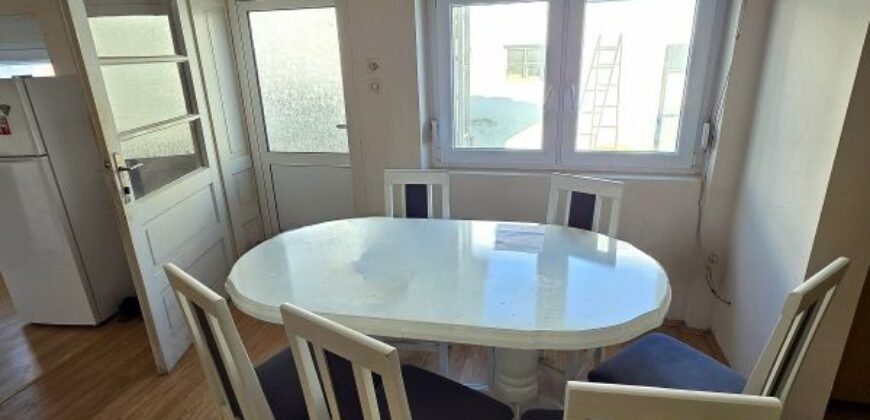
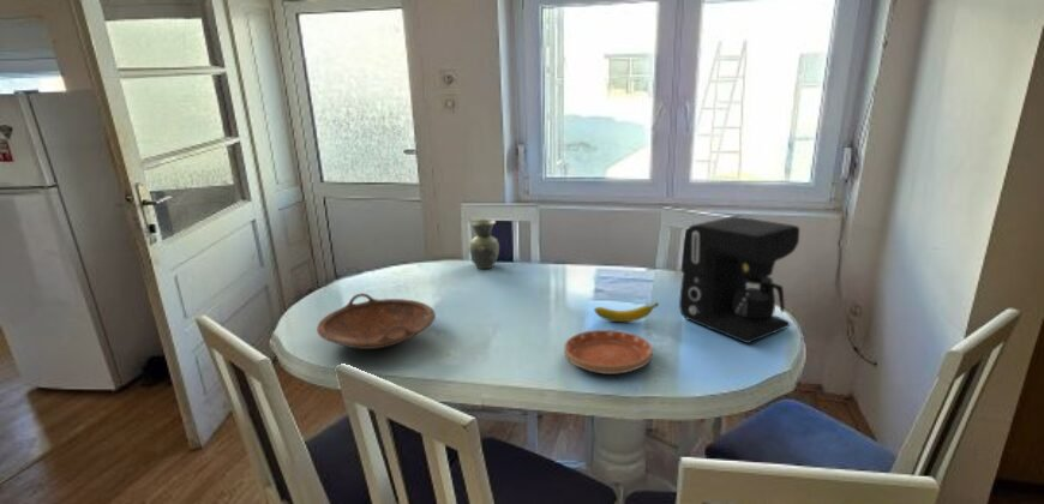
+ vase [468,218,500,270]
+ coffee maker [678,215,800,344]
+ saucer [563,329,654,376]
+ banana [593,301,660,323]
+ bowl [316,292,437,350]
